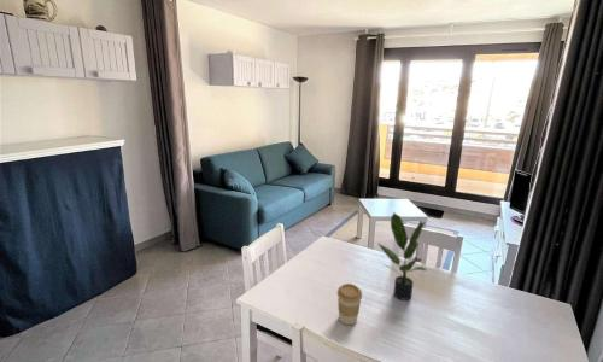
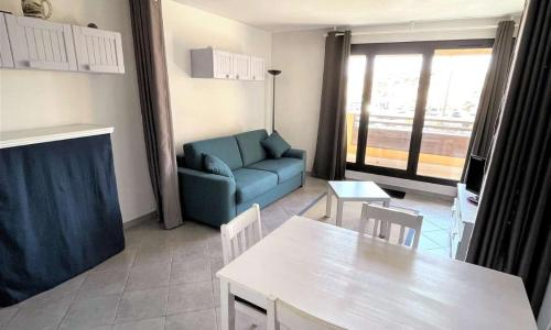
- potted plant [376,211,428,302]
- coffee cup [336,282,363,326]
